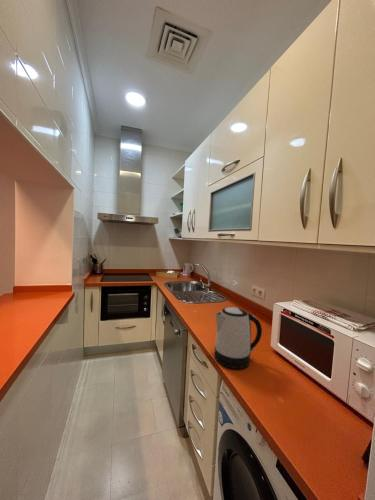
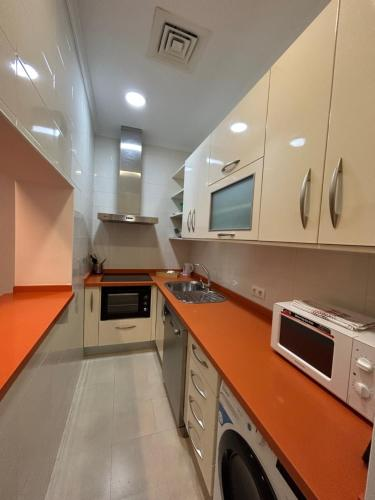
- kettle [213,306,263,370]
